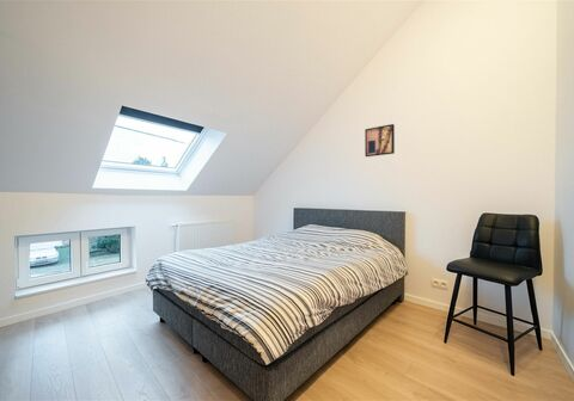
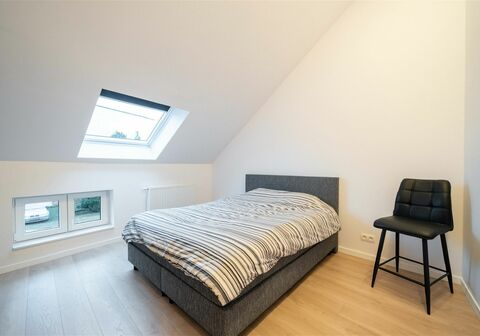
- wall art [364,123,396,158]
